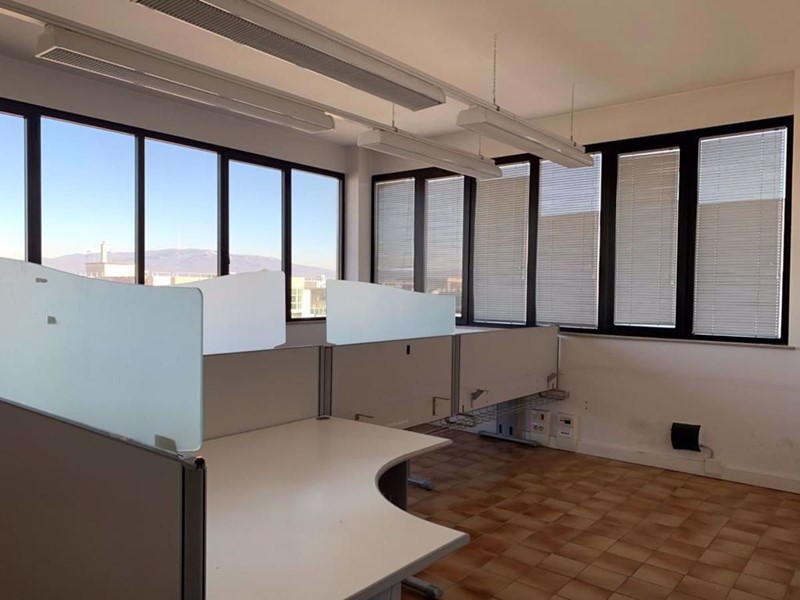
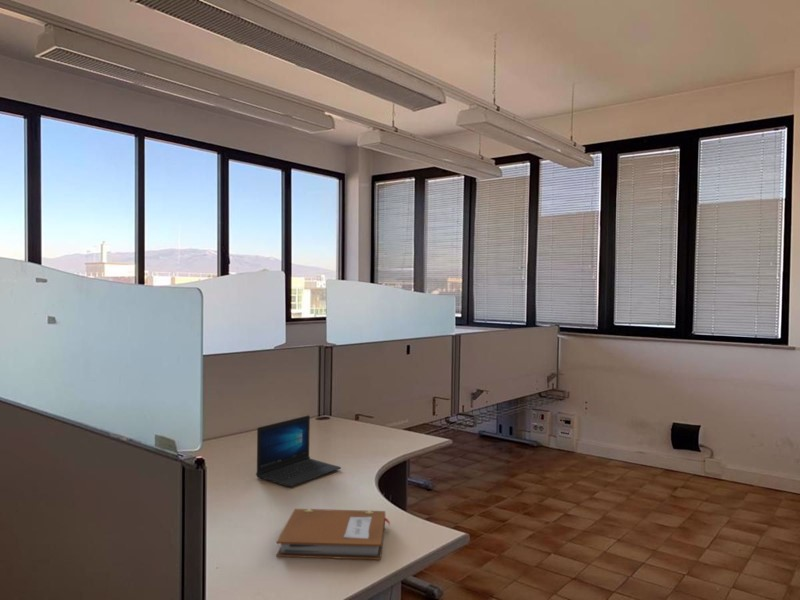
+ laptop [255,414,342,488]
+ notebook [275,508,391,561]
